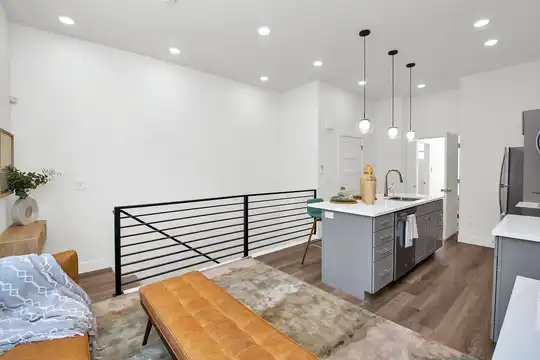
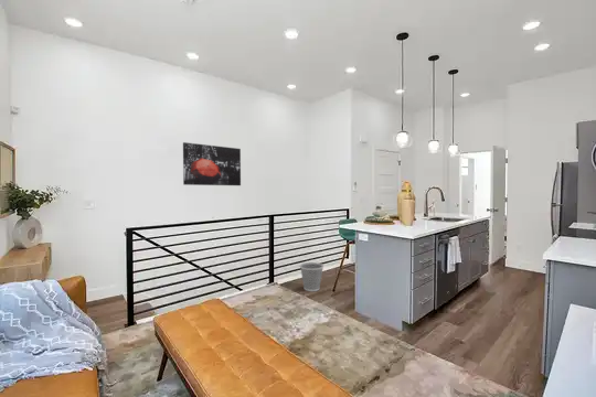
+ wall art [182,141,242,186]
+ wastebasket [299,261,324,292]
